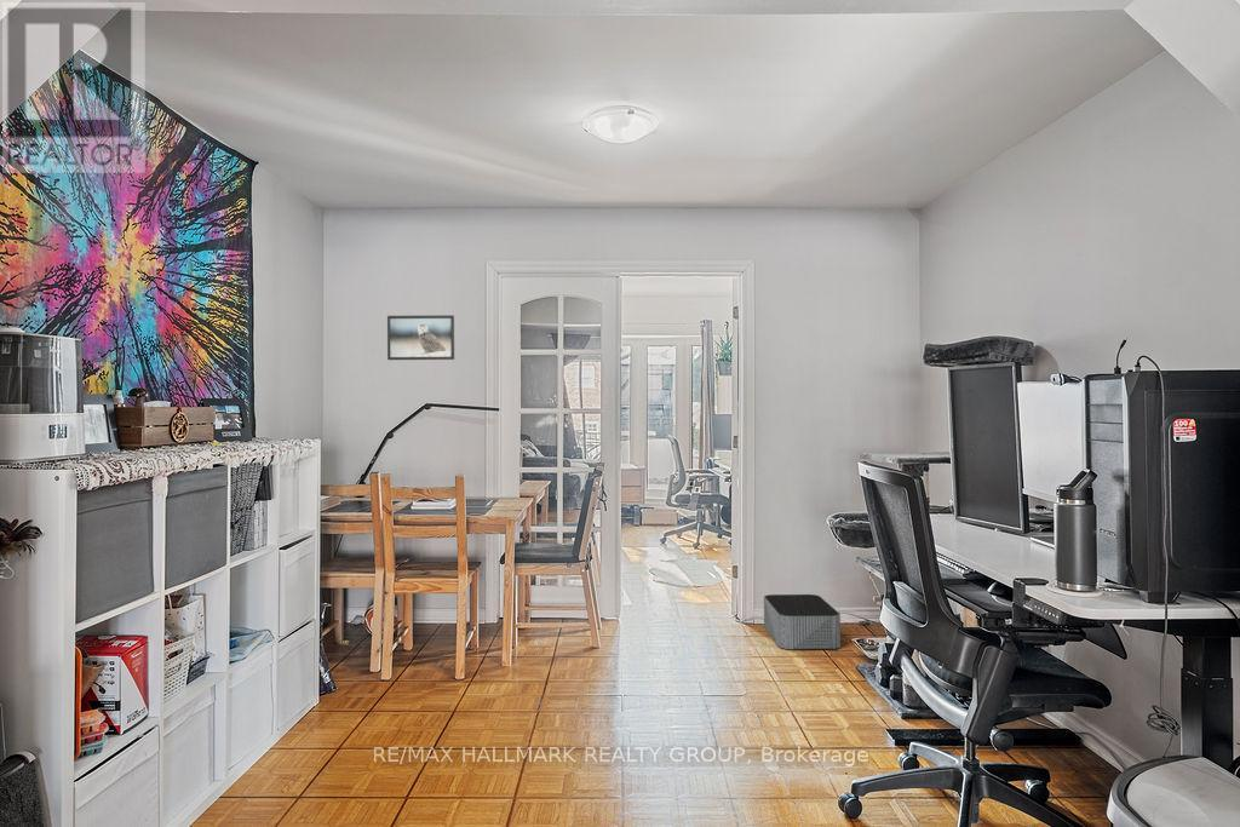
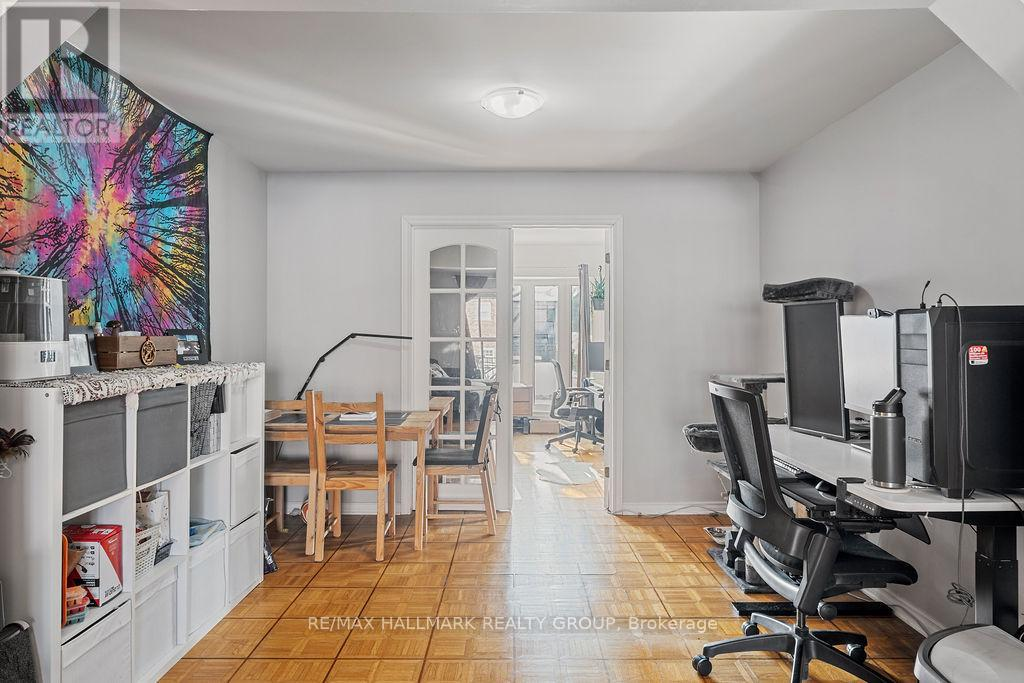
- storage bin [763,593,842,650]
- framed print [386,314,455,361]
